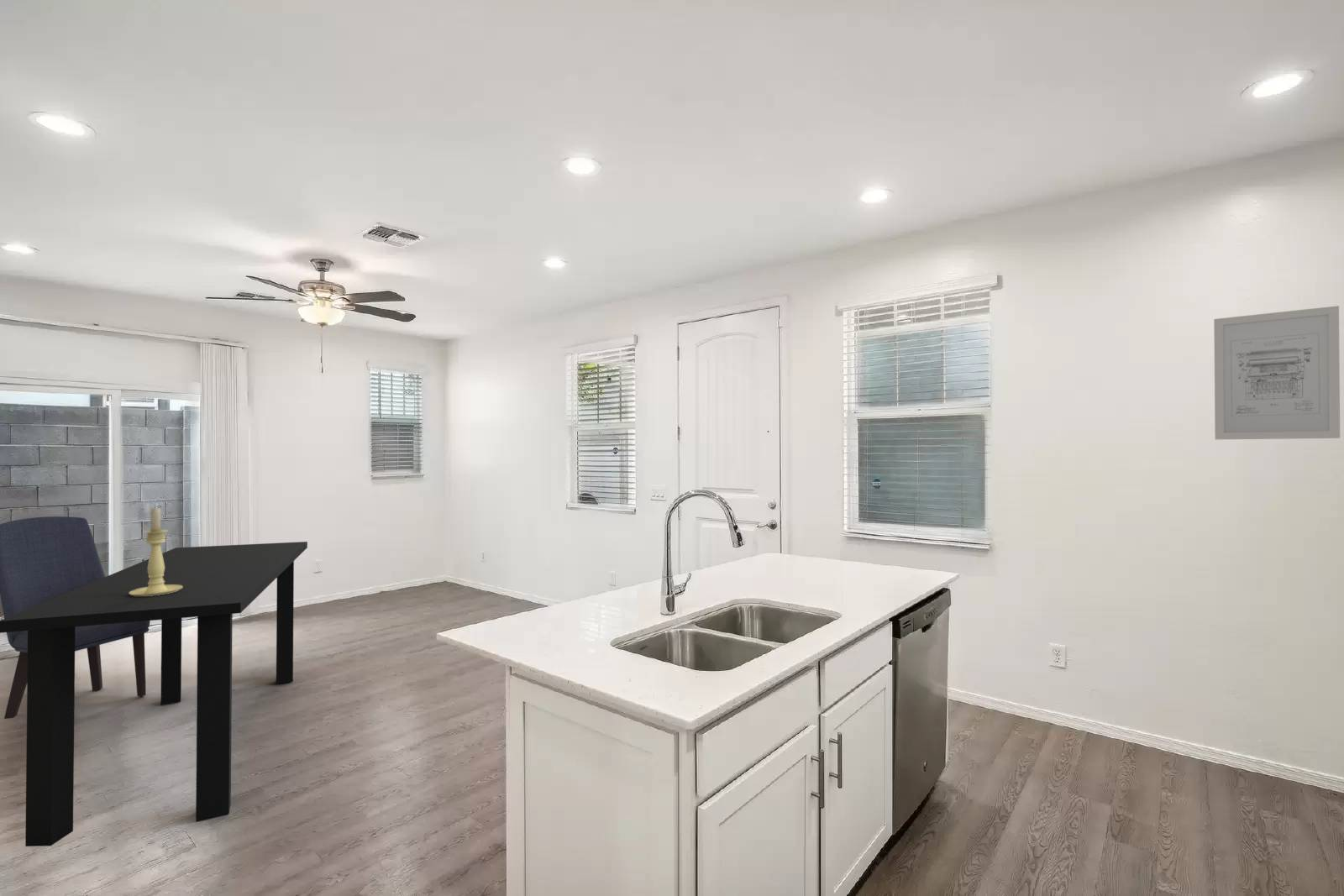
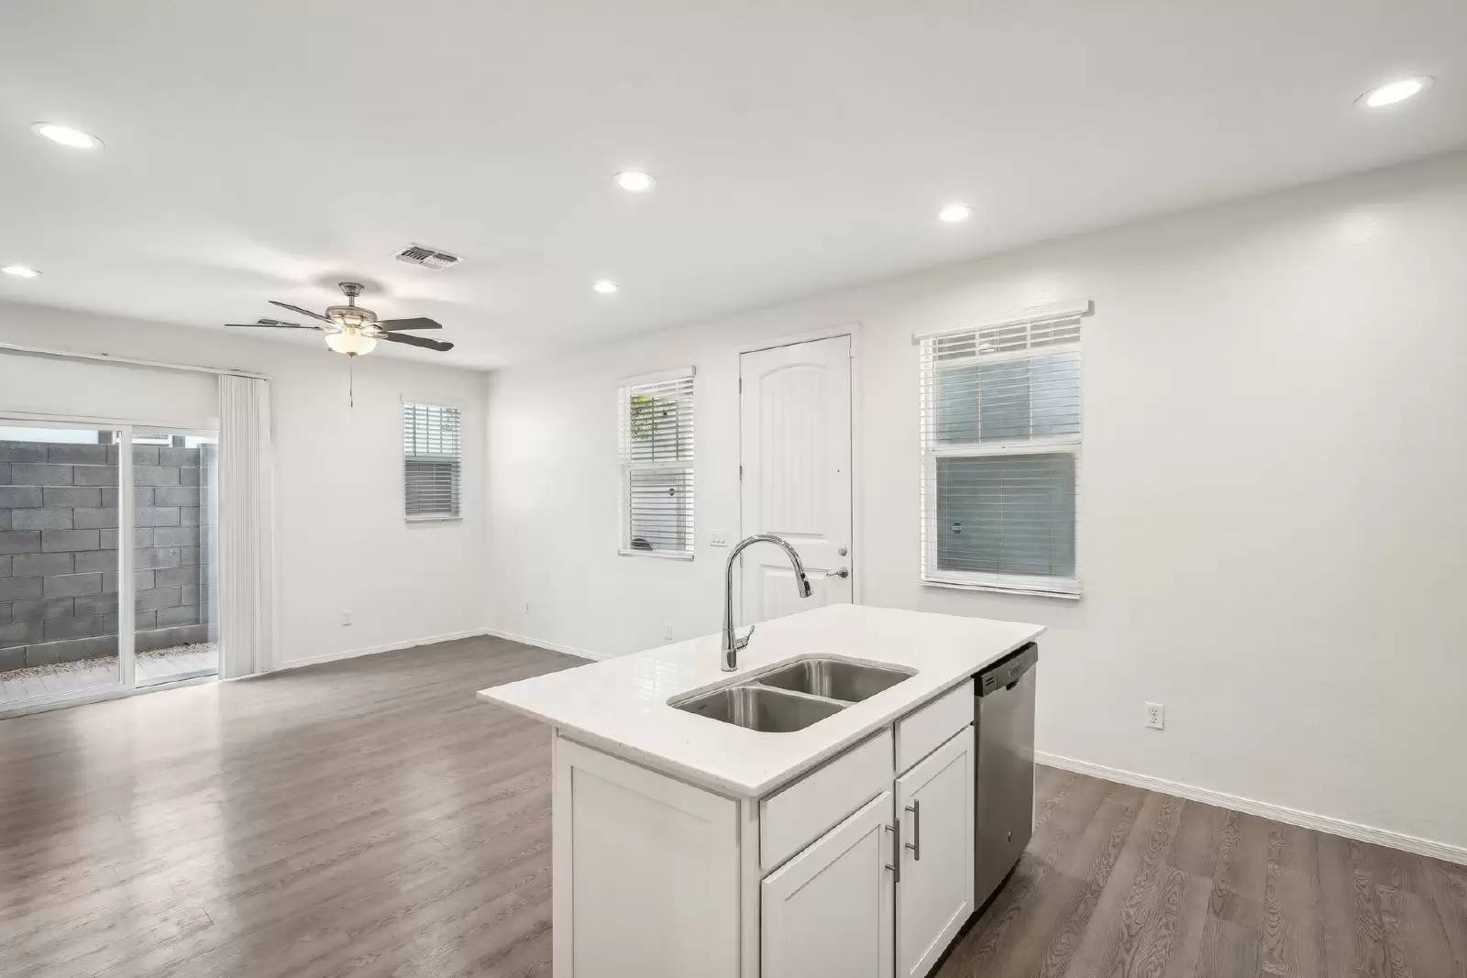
- candle holder [129,507,182,596]
- chair [0,516,151,720]
- dining table [0,541,308,847]
- wall art [1213,305,1341,440]
